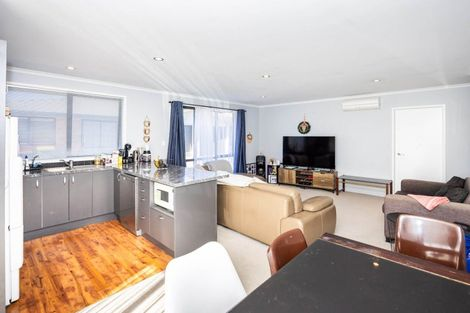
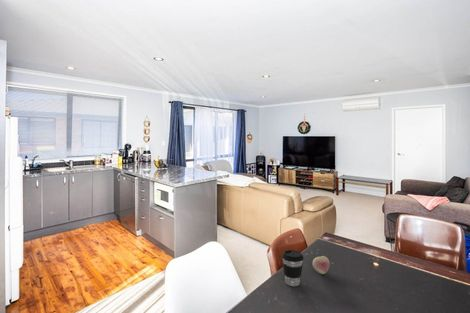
+ coffee cup [281,249,304,287]
+ fruit [312,255,331,275]
